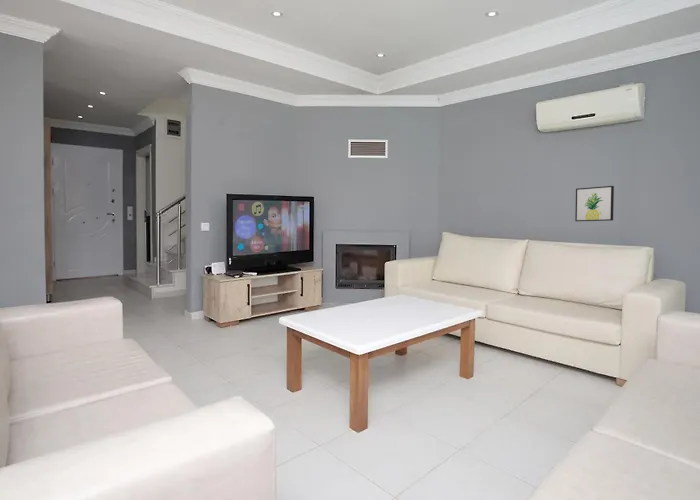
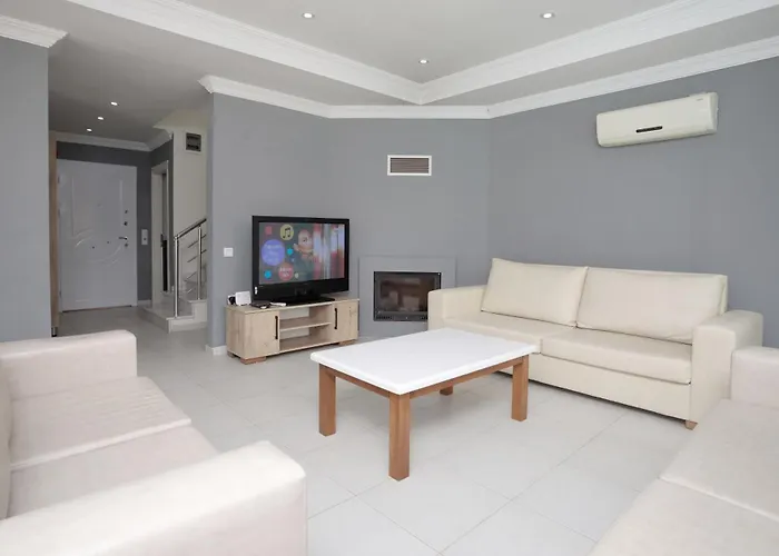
- wall art [574,185,615,222]
